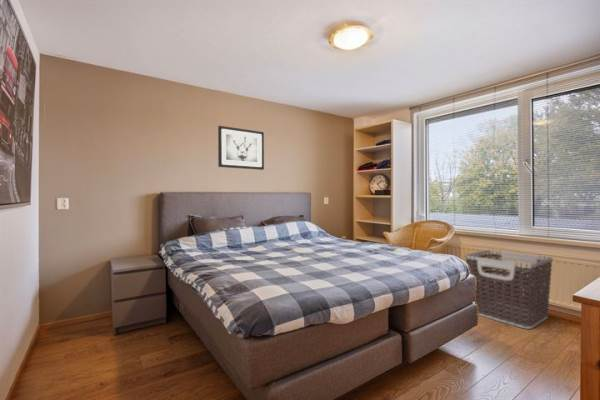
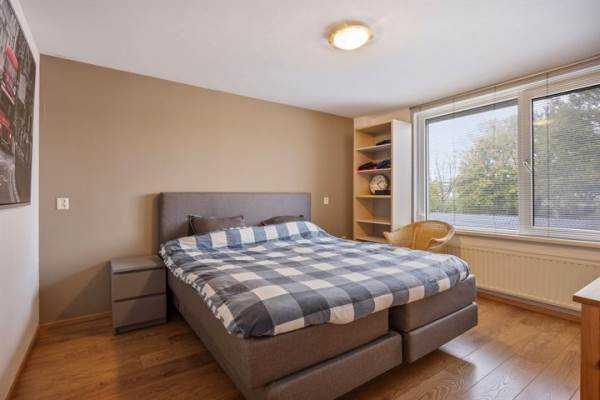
- clothes hamper [464,249,554,330]
- wall art [217,125,265,171]
